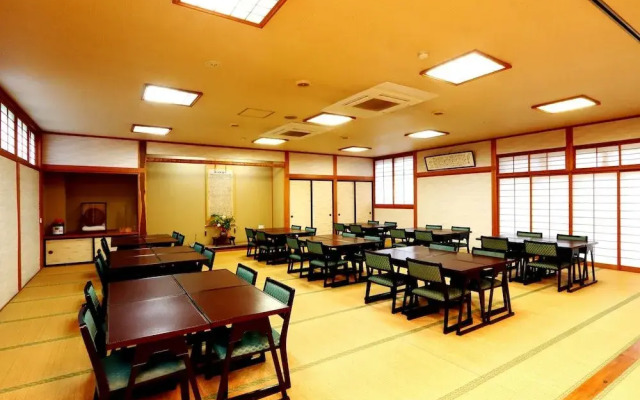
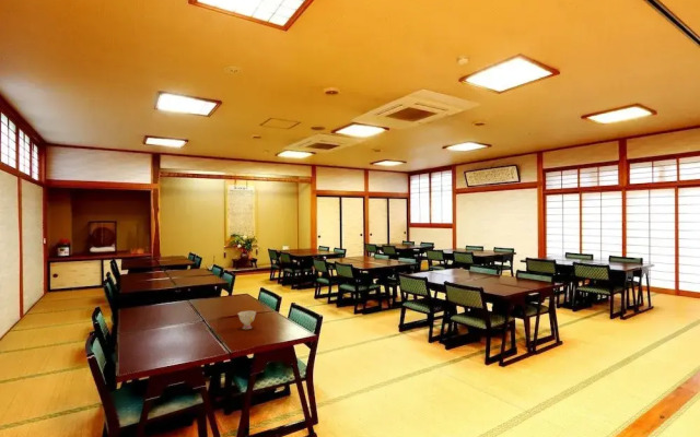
+ teacup [237,310,257,330]
